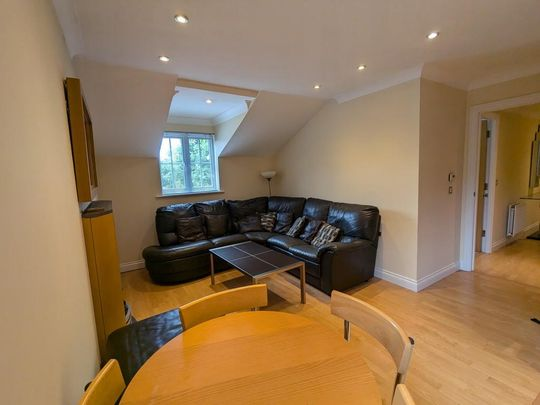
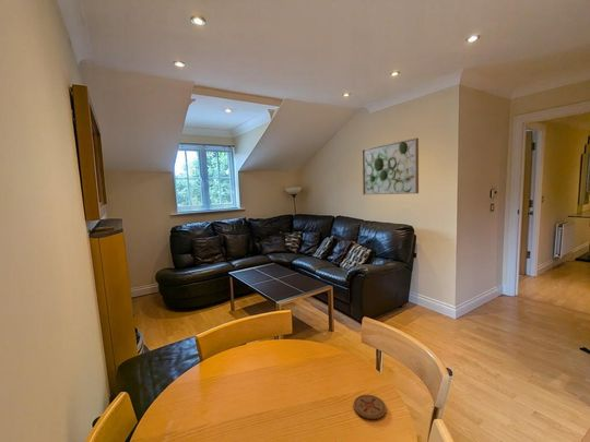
+ wall art [361,138,420,196]
+ coaster [353,394,388,420]
